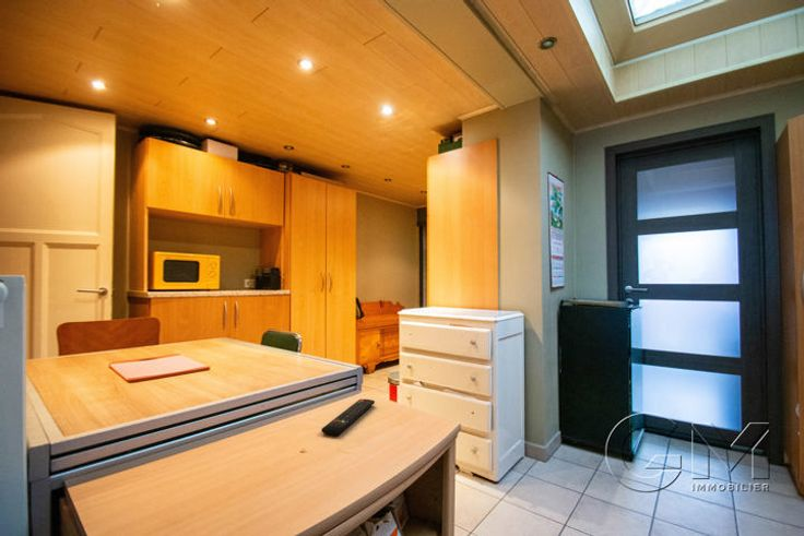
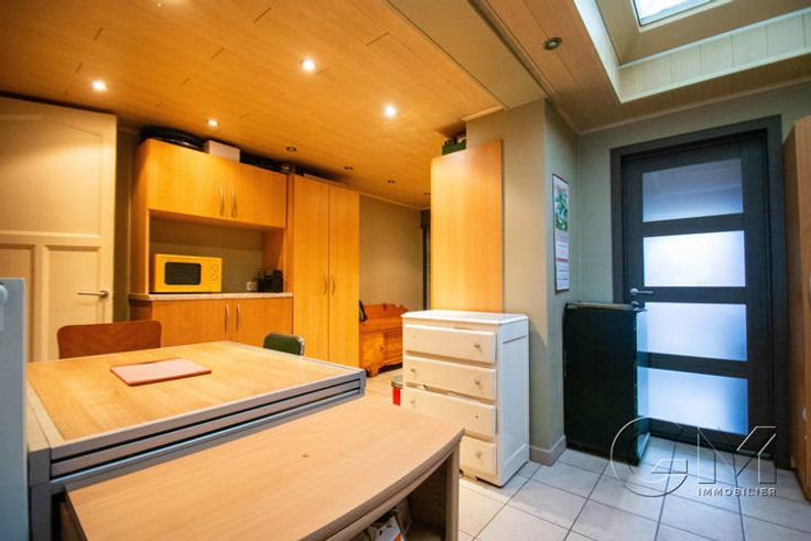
- remote control [320,398,376,437]
